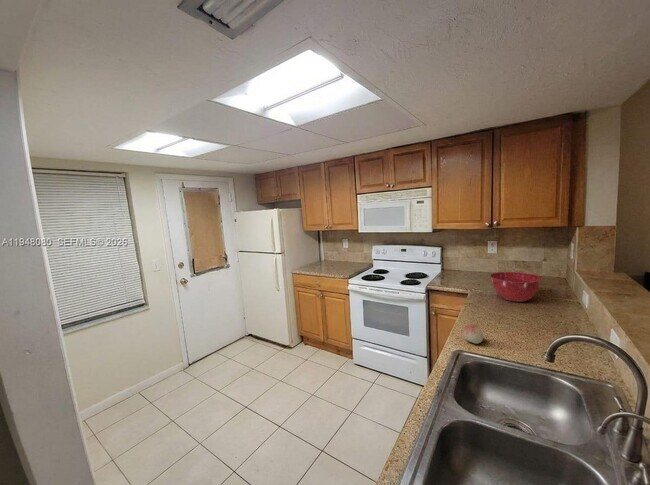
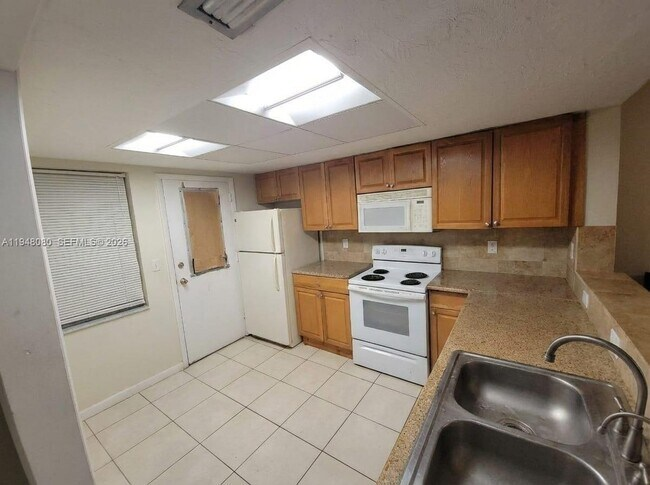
- mixing bowl [489,271,543,303]
- fruit [462,324,484,345]
